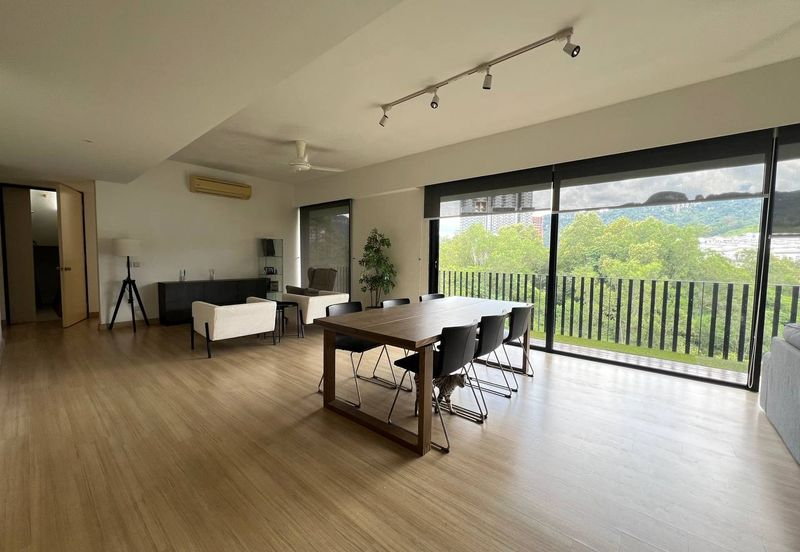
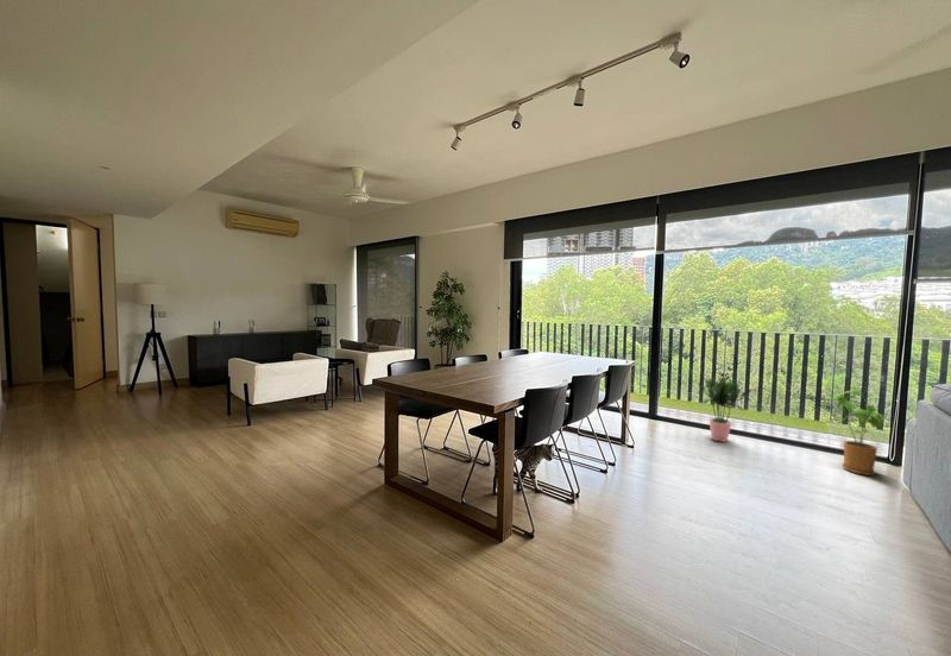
+ potted plant [695,376,754,443]
+ house plant [824,390,886,477]
